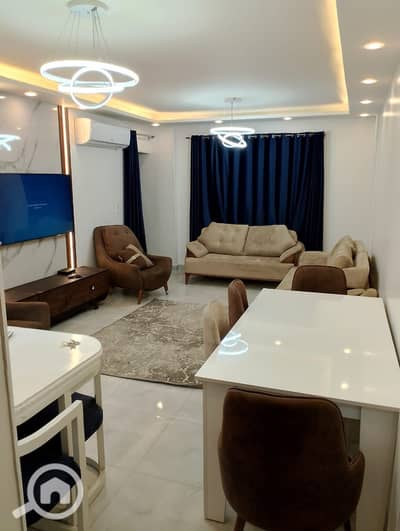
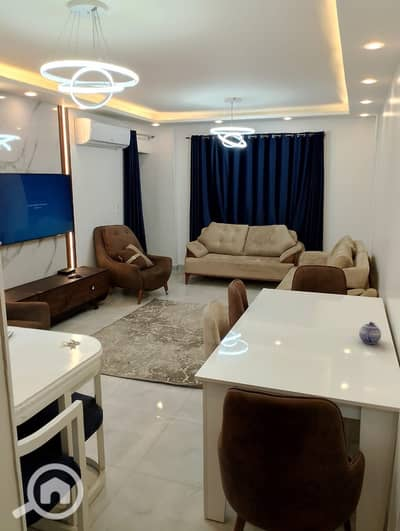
+ teapot [358,321,382,345]
